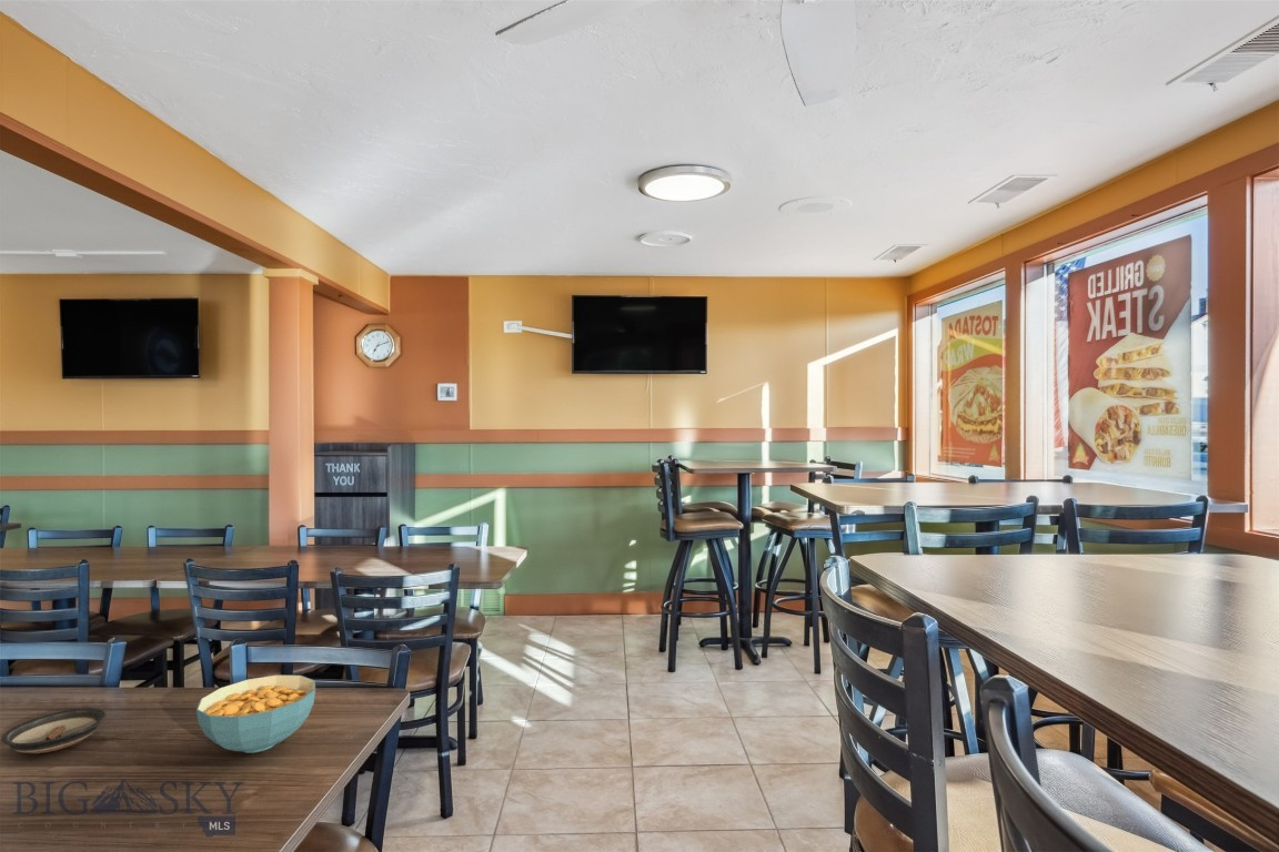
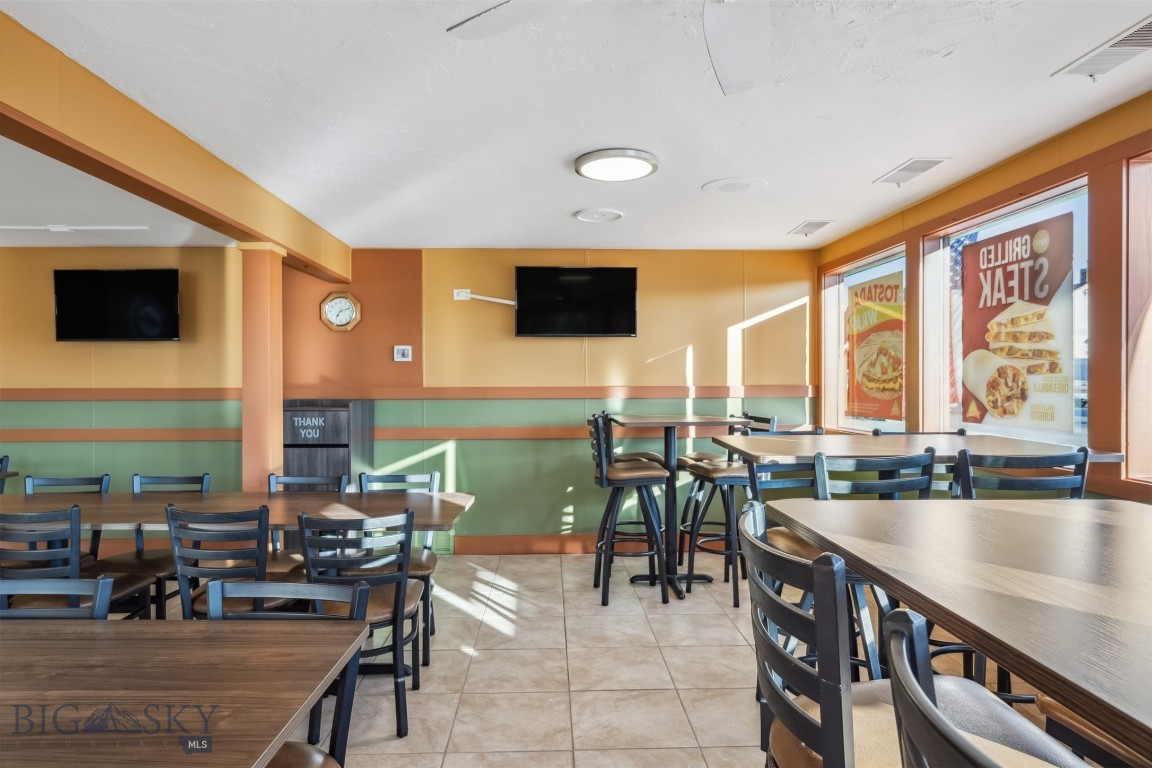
- cereal bowl [195,674,316,754]
- saucer [0,707,108,754]
